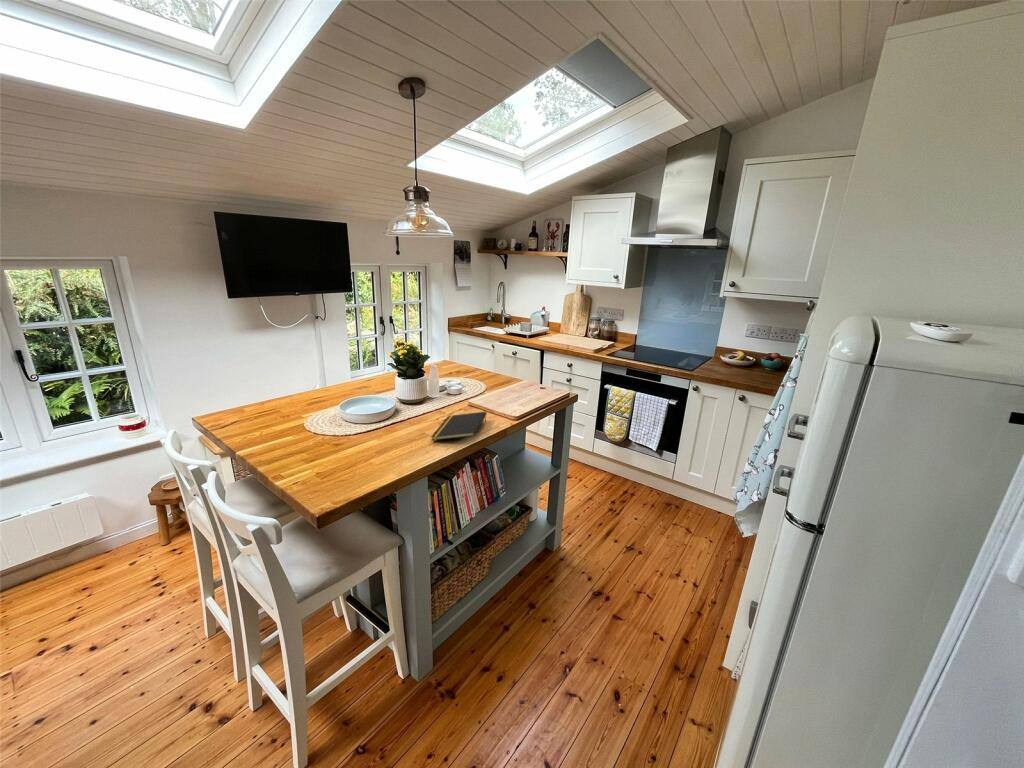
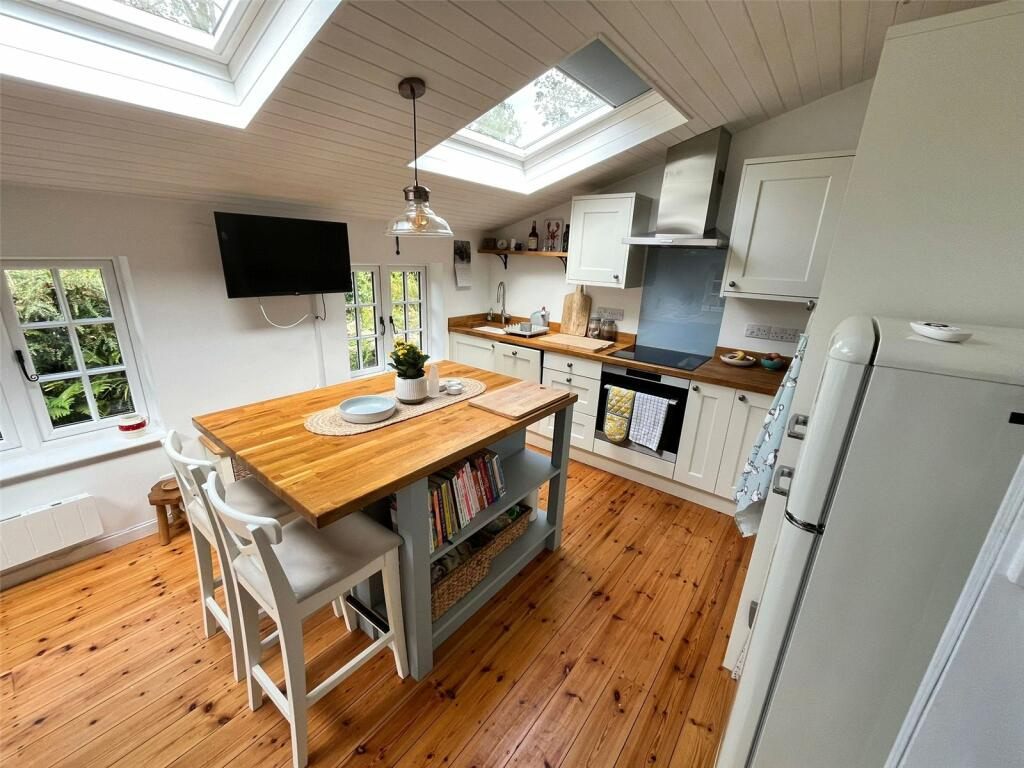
- notepad [430,411,488,441]
